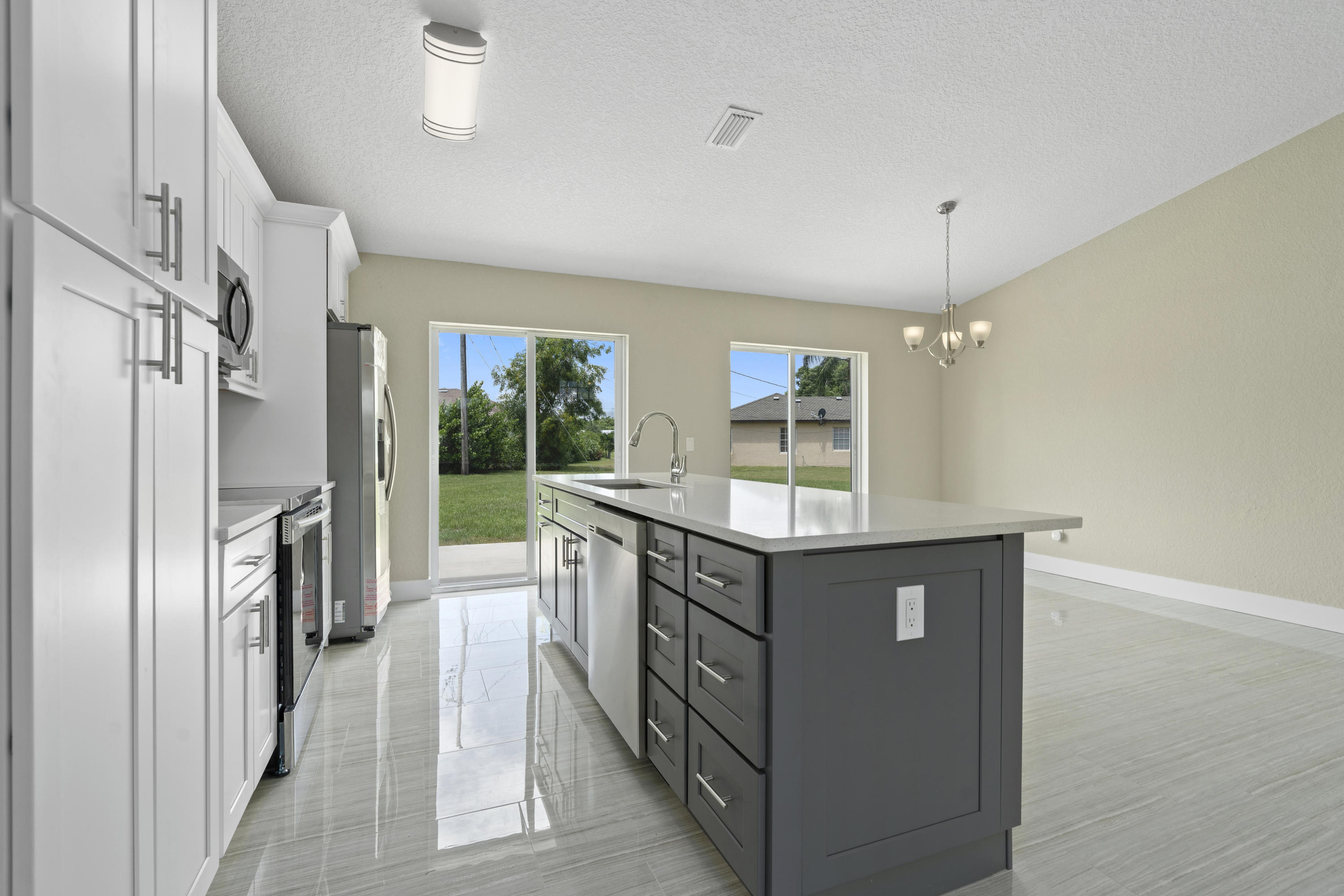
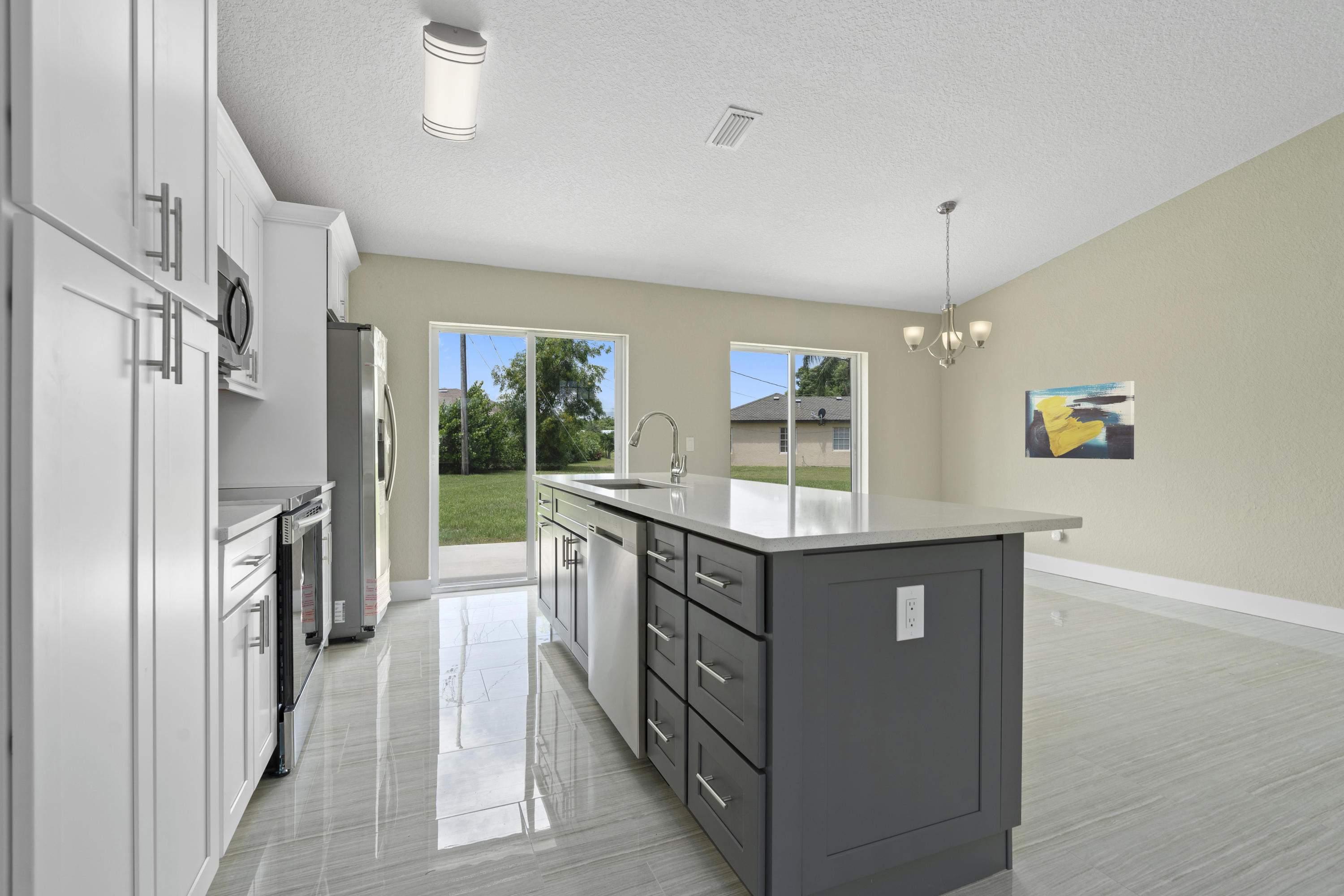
+ wall art [1025,380,1135,460]
